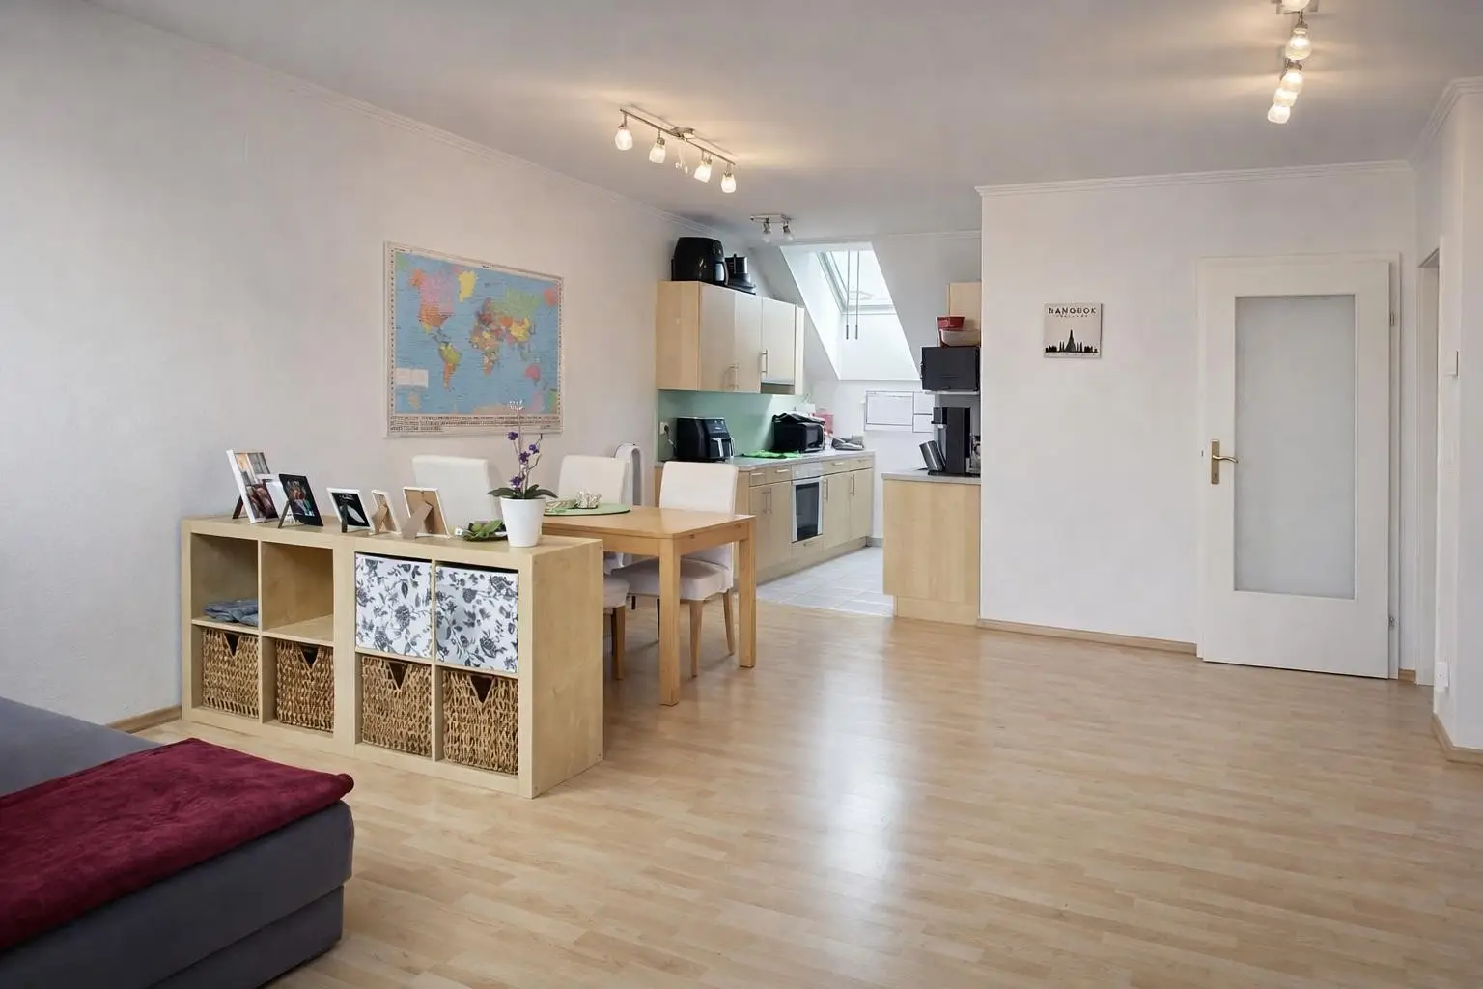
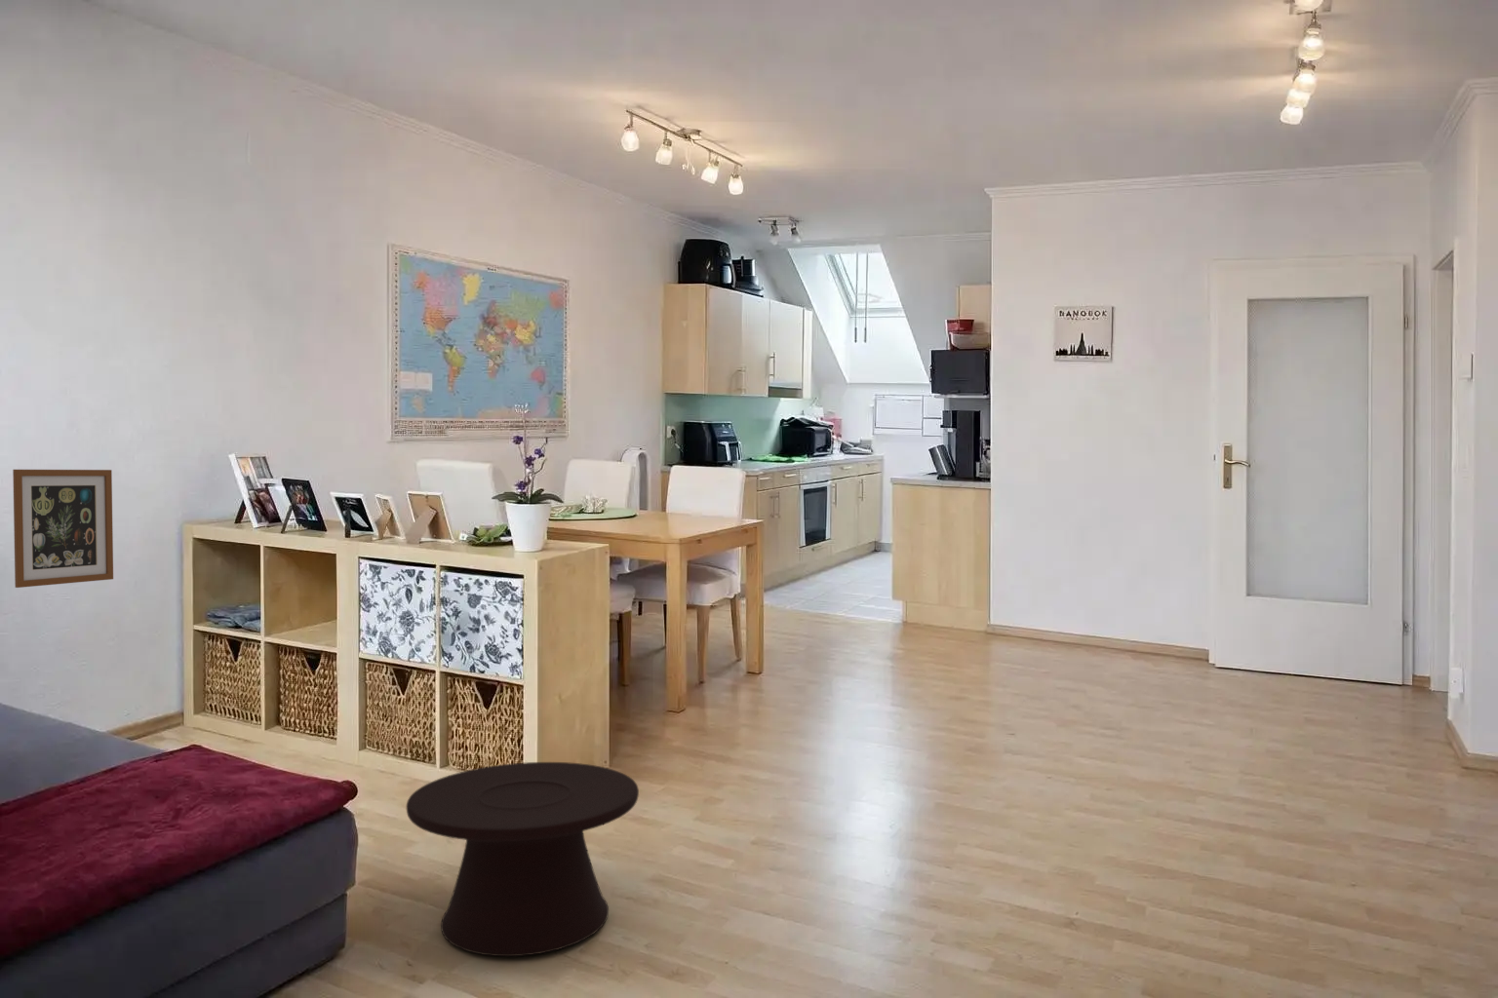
+ side table [406,761,640,957]
+ wall art [12,469,114,588]
